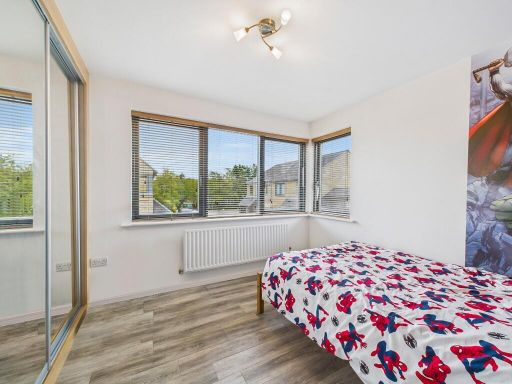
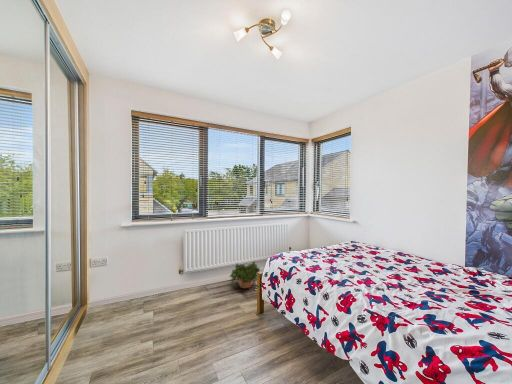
+ potted plant [228,261,261,289]
